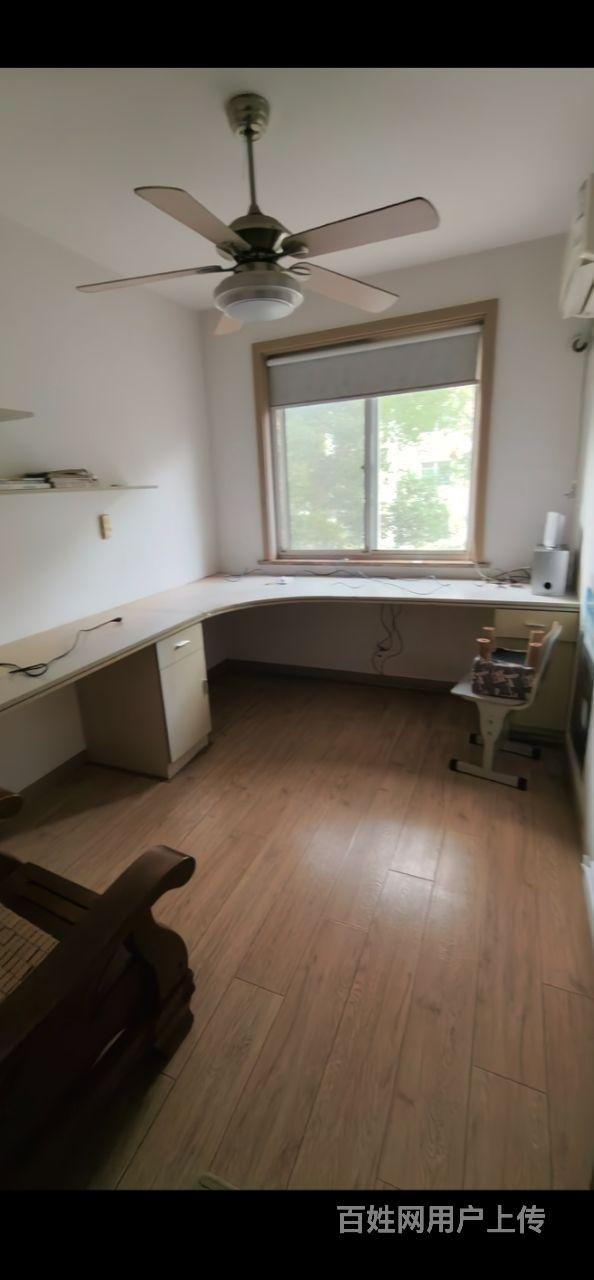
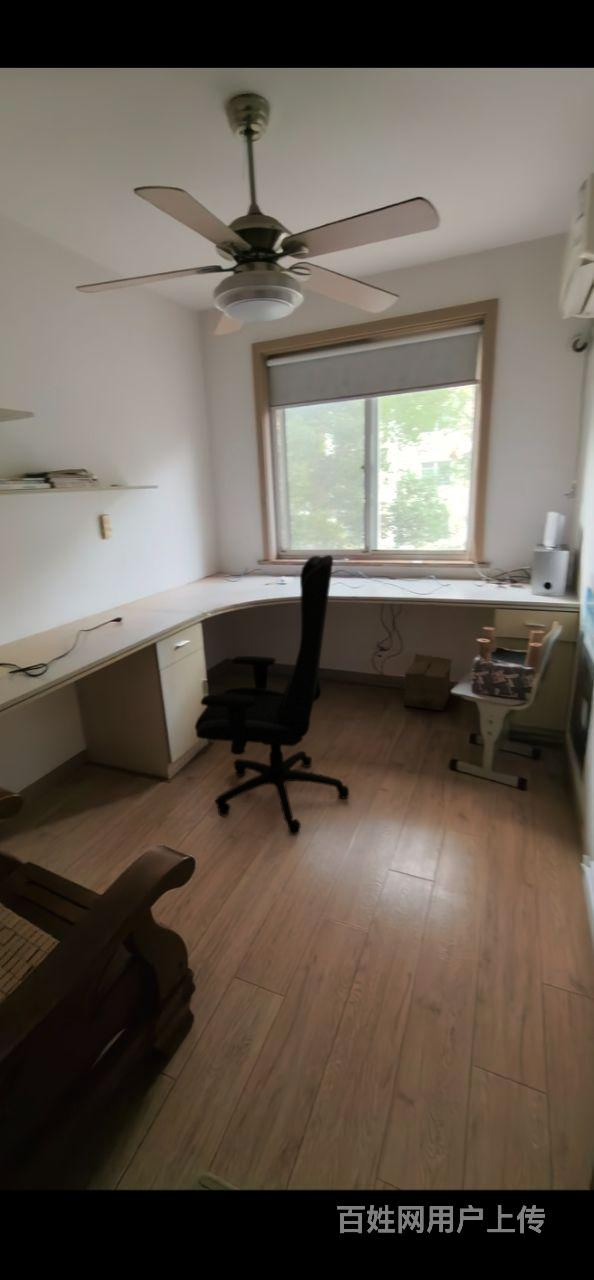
+ office chair [194,554,350,836]
+ cardboard box [403,653,453,712]
